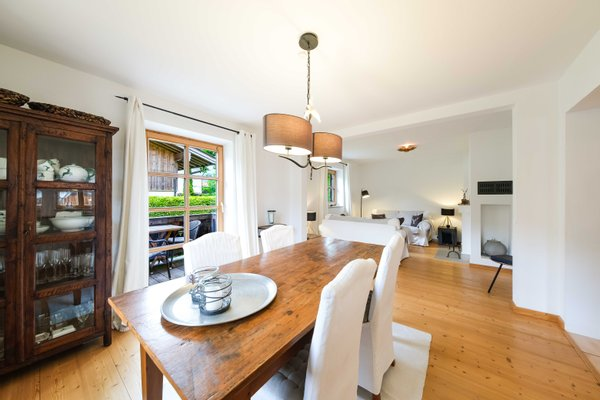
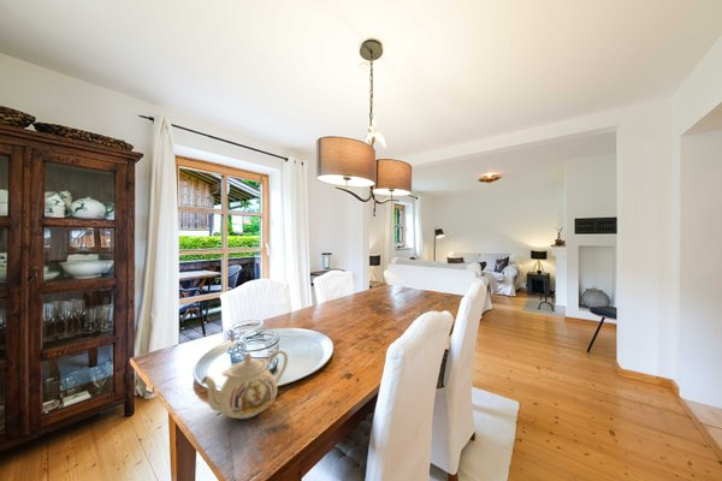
+ teapot [200,349,289,420]
